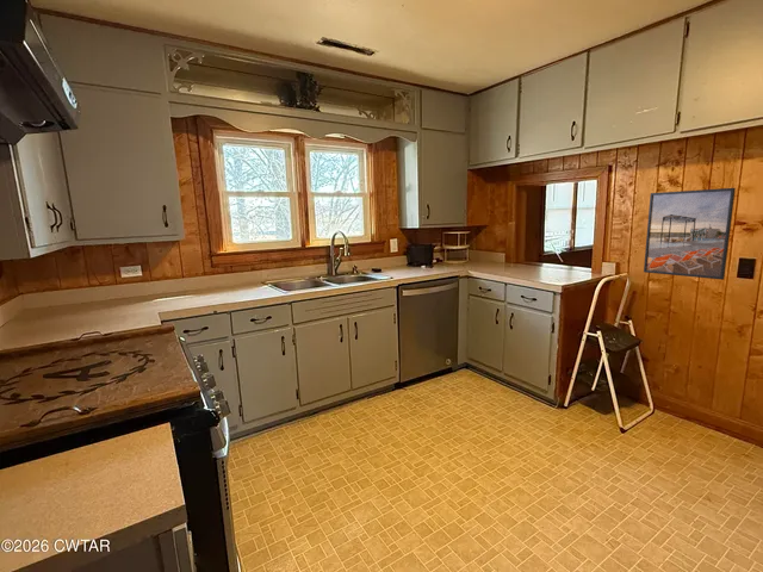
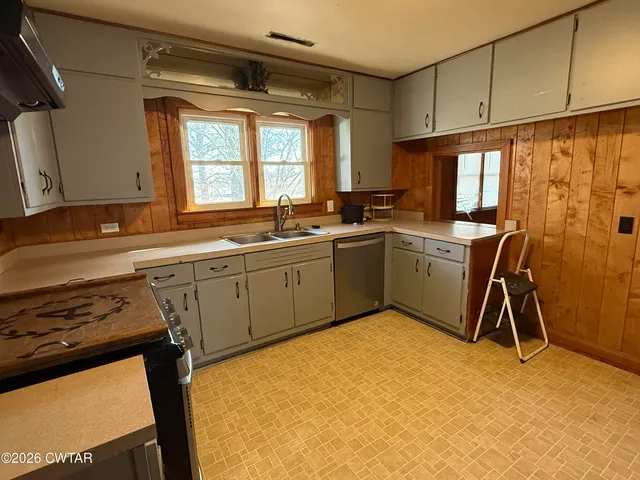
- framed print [643,187,737,281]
